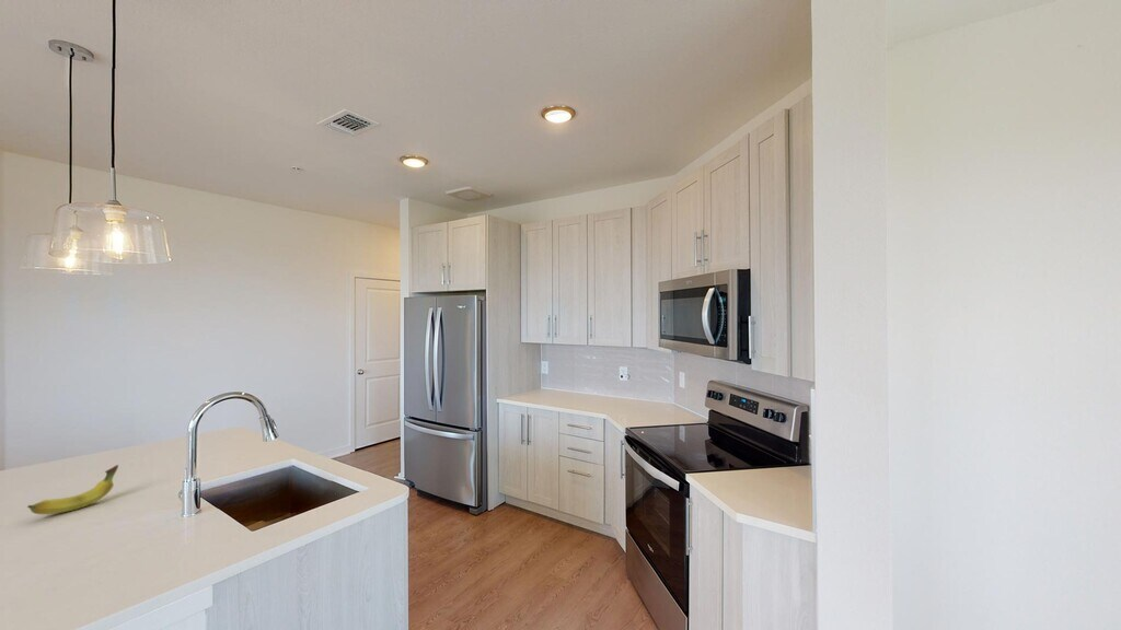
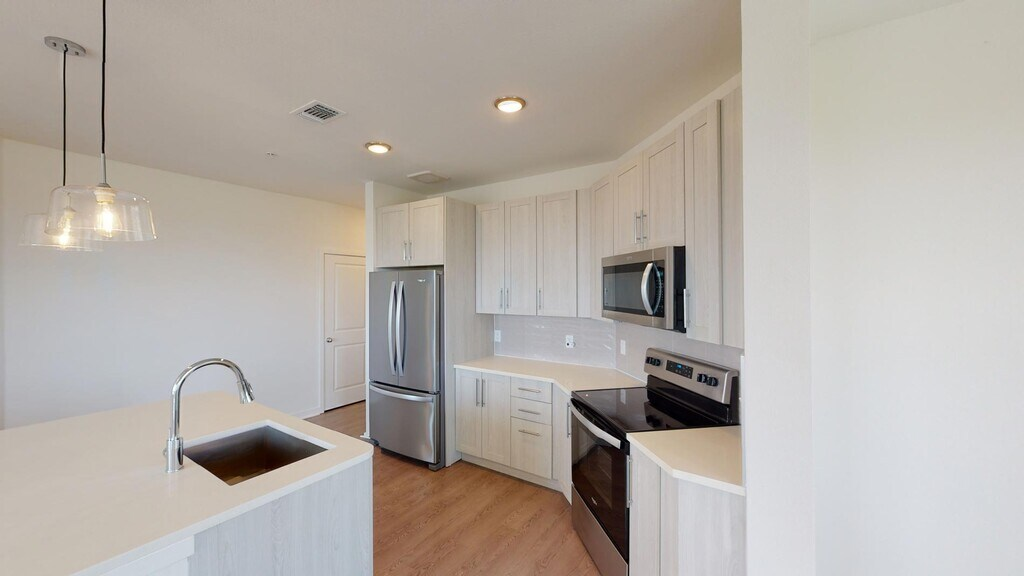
- fruit [26,464,119,515]
